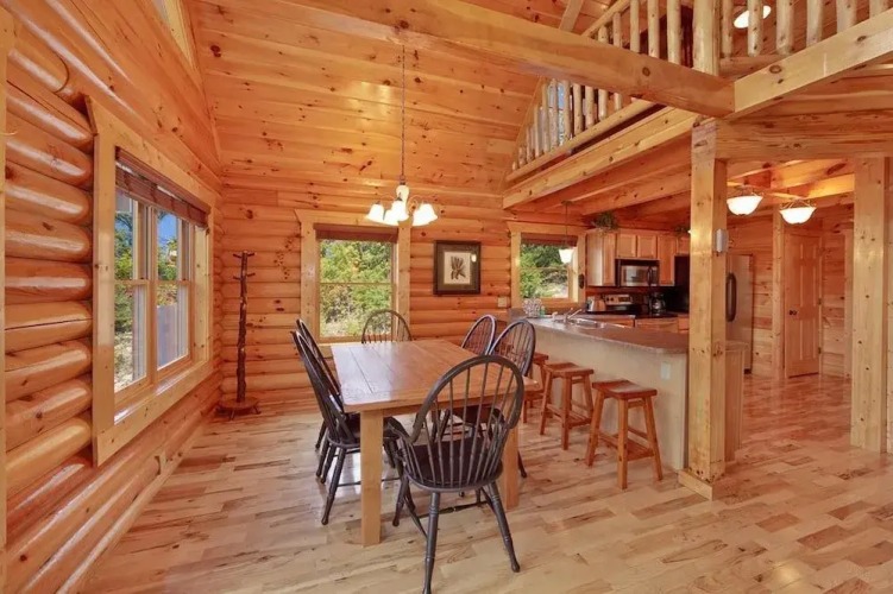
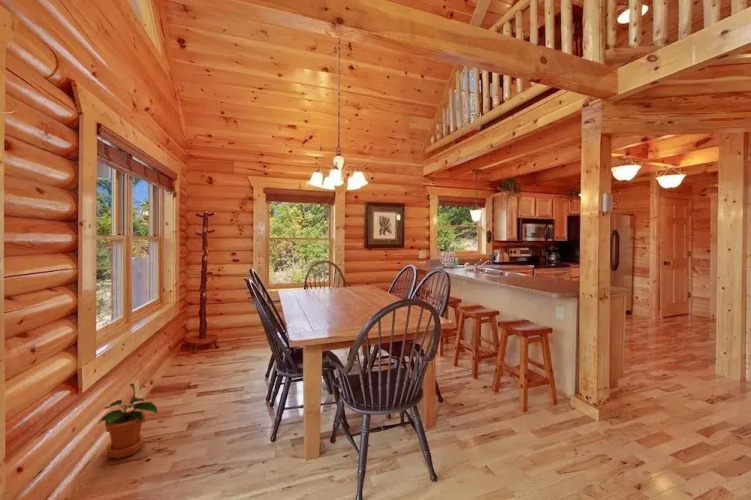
+ potted plant [97,396,159,460]
